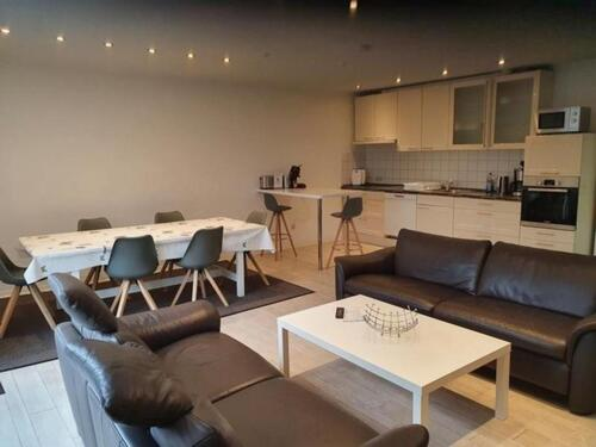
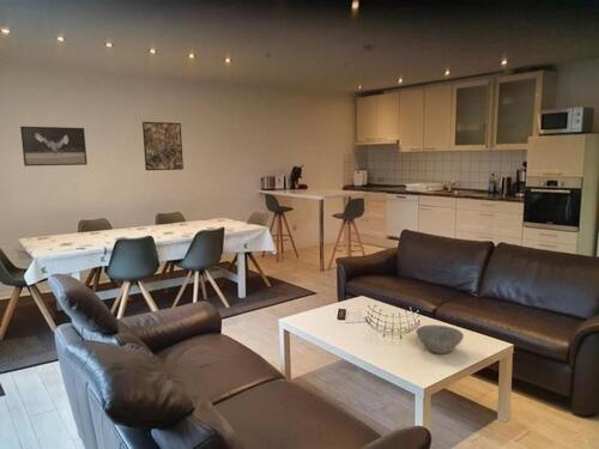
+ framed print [19,126,89,168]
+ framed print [141,121,184,171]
+ bowl [416,324,465,356]
